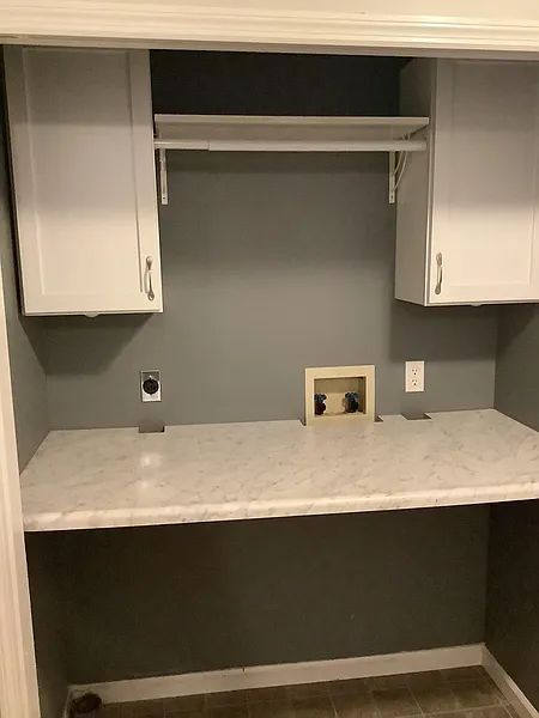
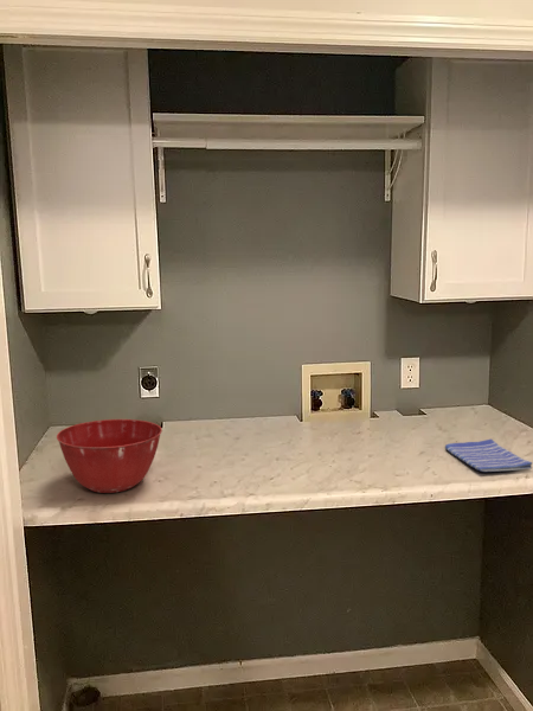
+ mixing bowl [56,418,163,494]
+ dish towel [444,438,533,473]
